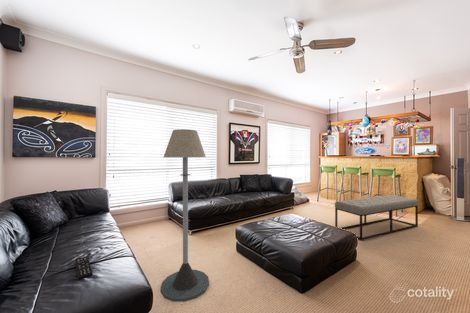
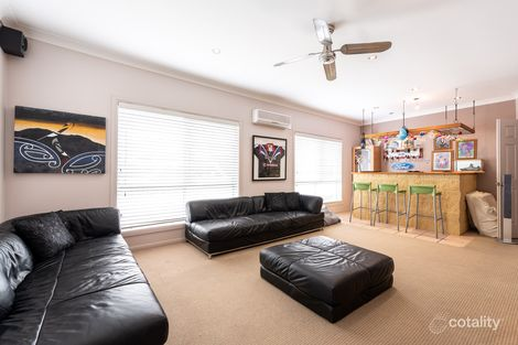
- remote control [75,255,93,281]
- bench [334,194,420,241]
- floor lamp [159,128,210,303]
